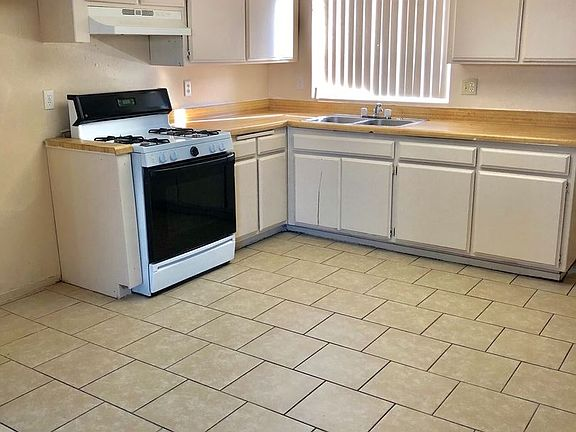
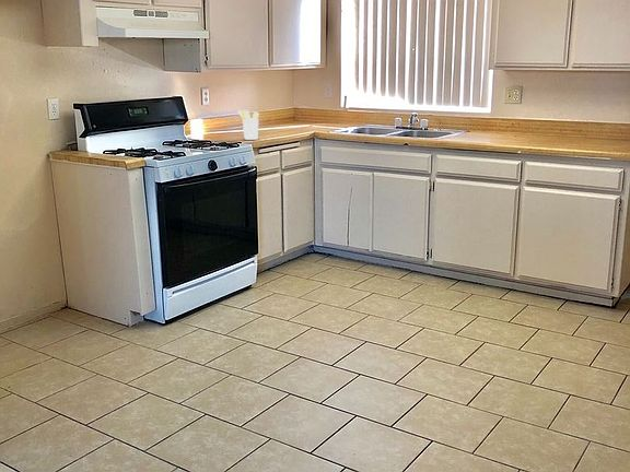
+ utensil holder [236,109,260,141]
